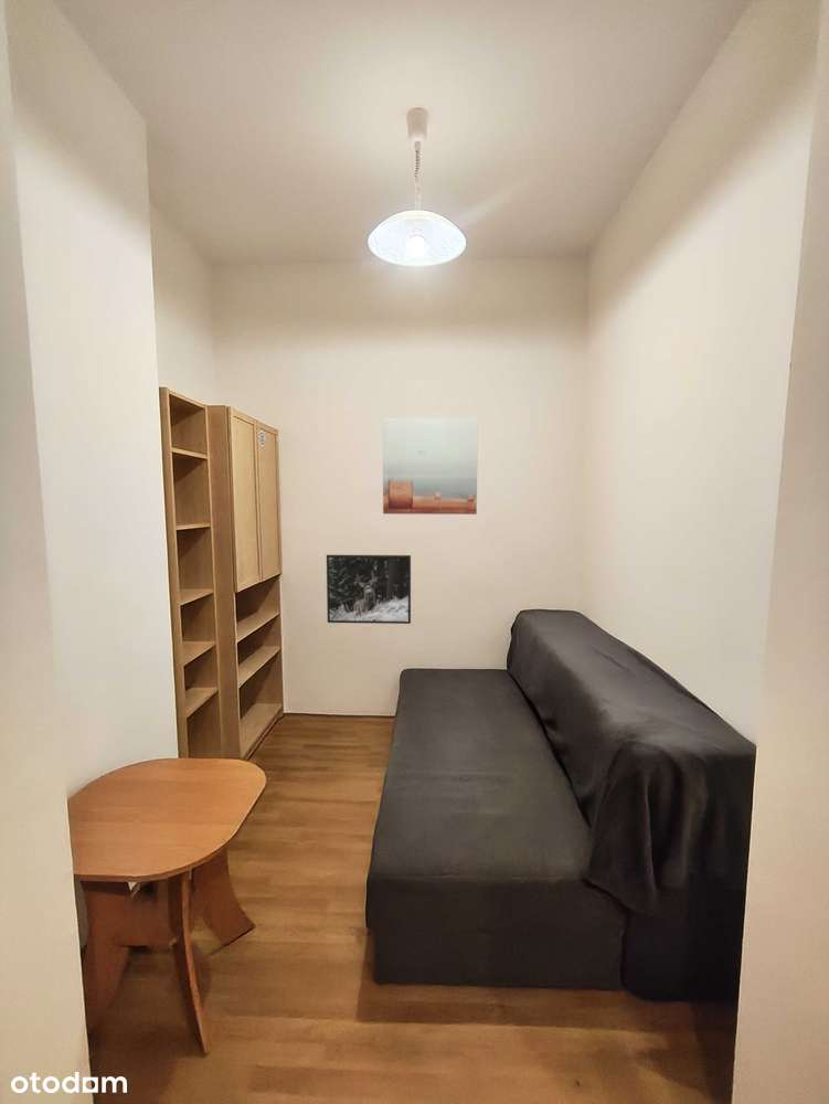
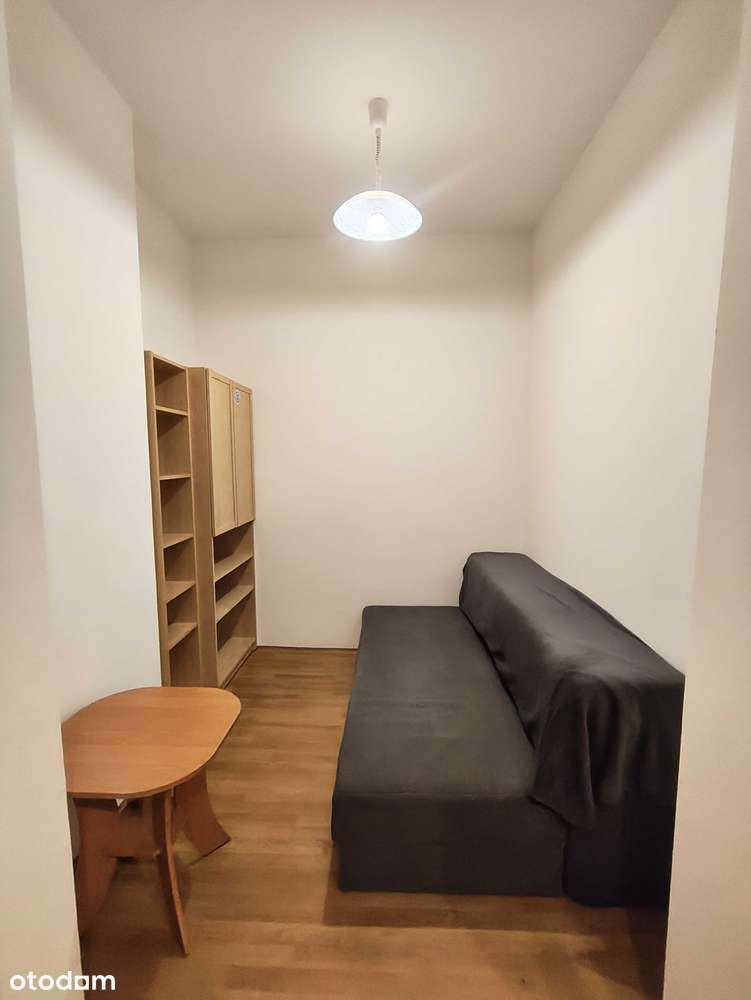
- wall art [382,417,479,516]
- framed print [326,554,412,625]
